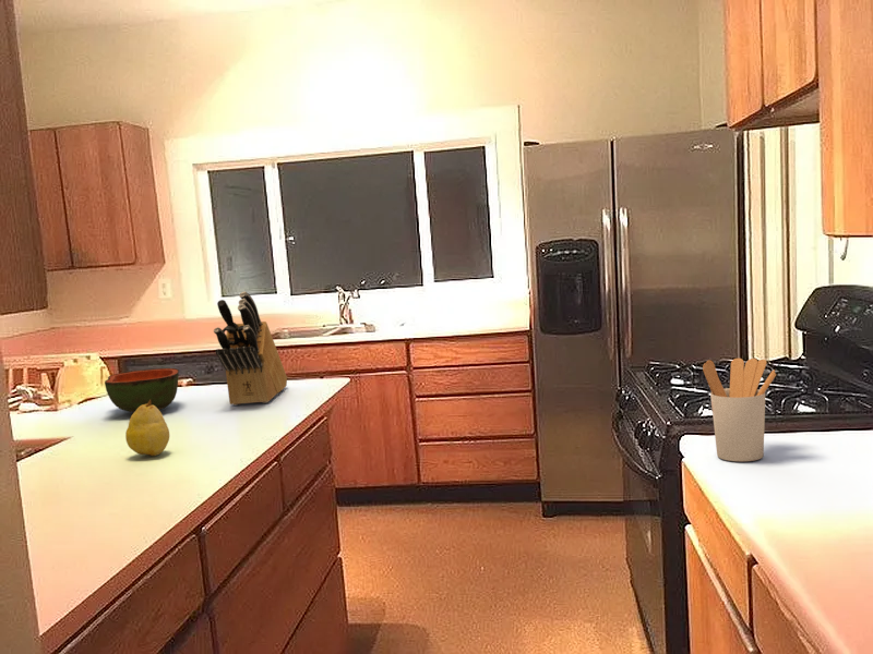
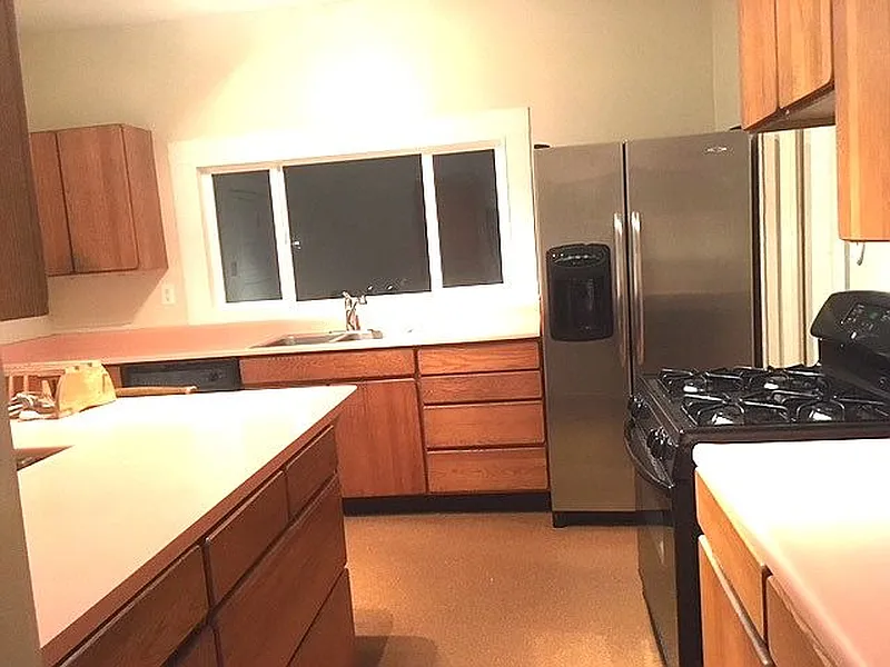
- bowl [104,367,180,413]
- knife block [213,291,288,407]
- fruit [124,400,170,457]
- utensil holder [702,358,777,462]
